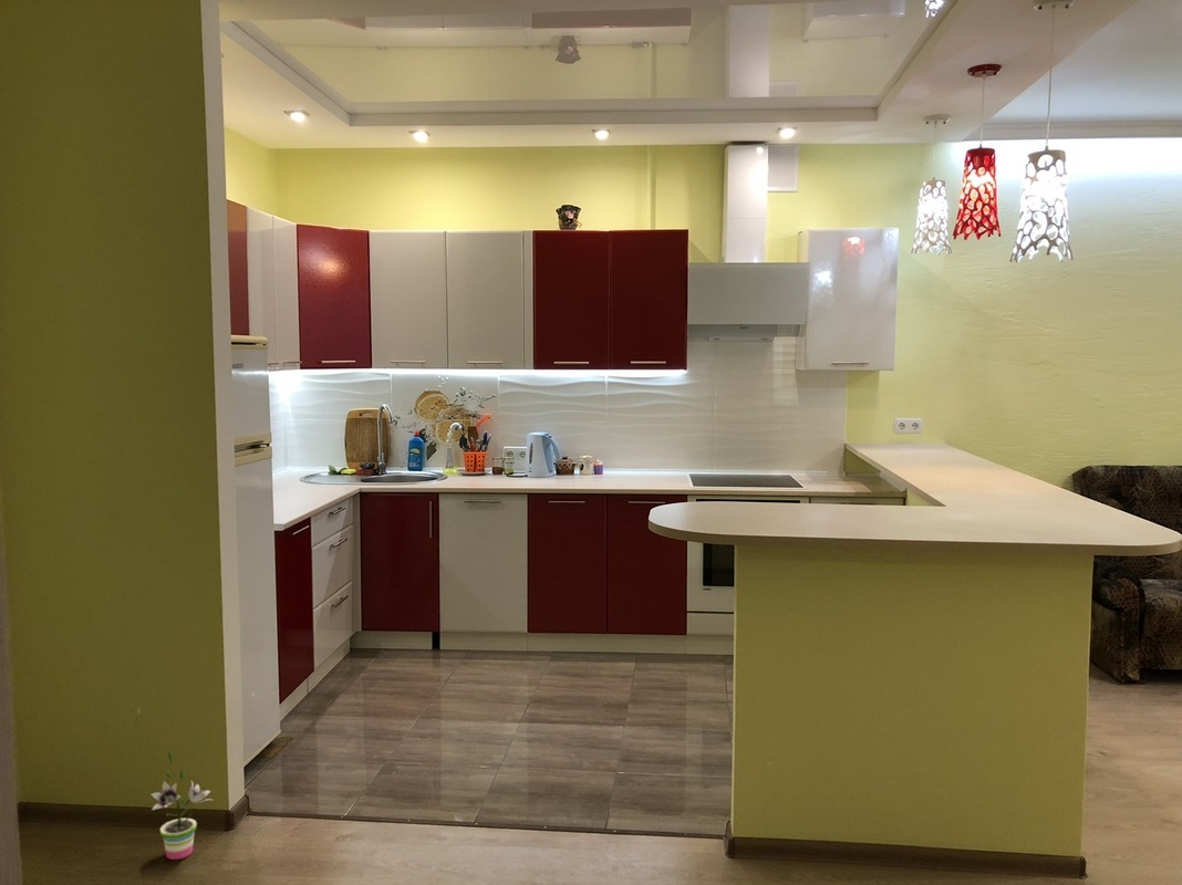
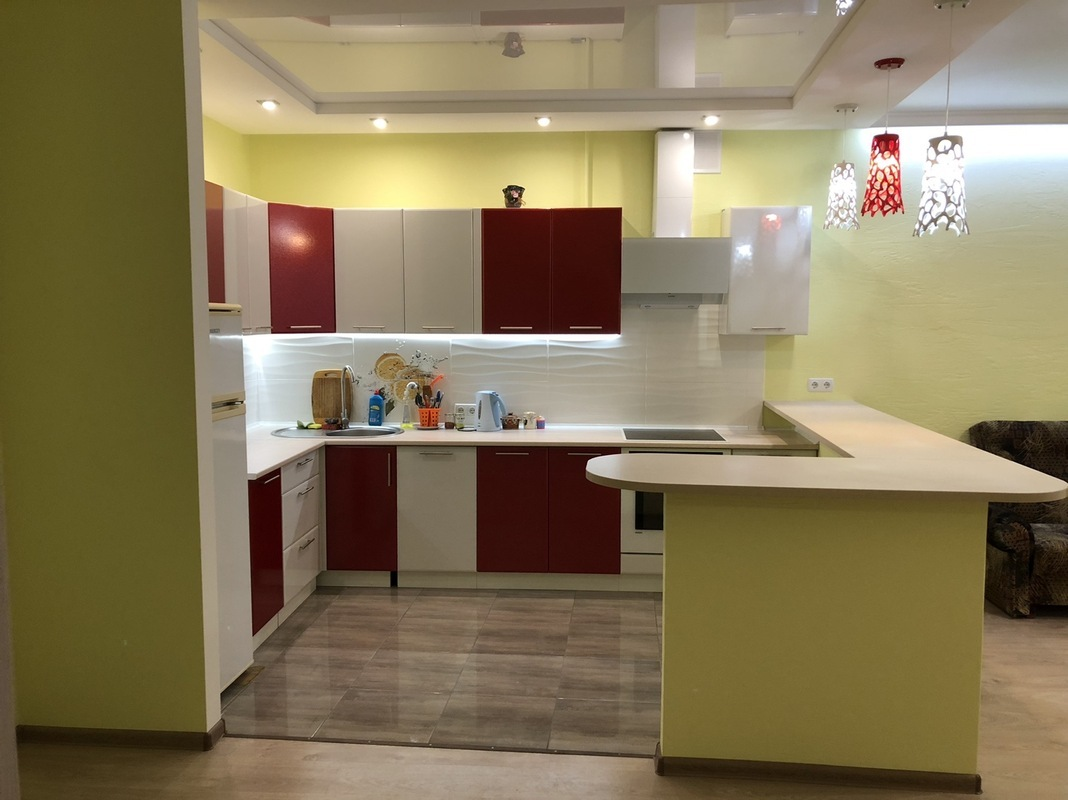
- potted plant [151,750,214,861]
